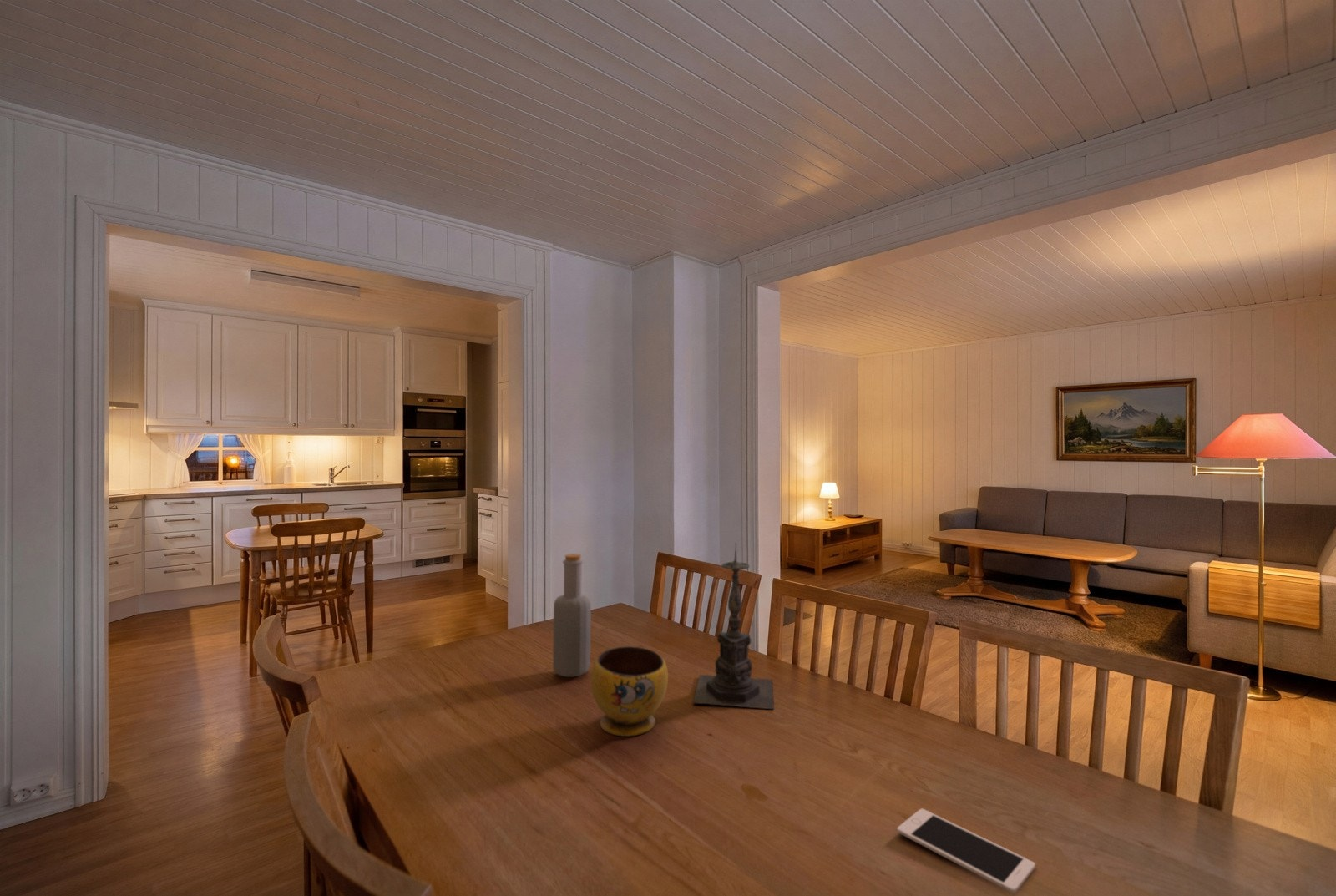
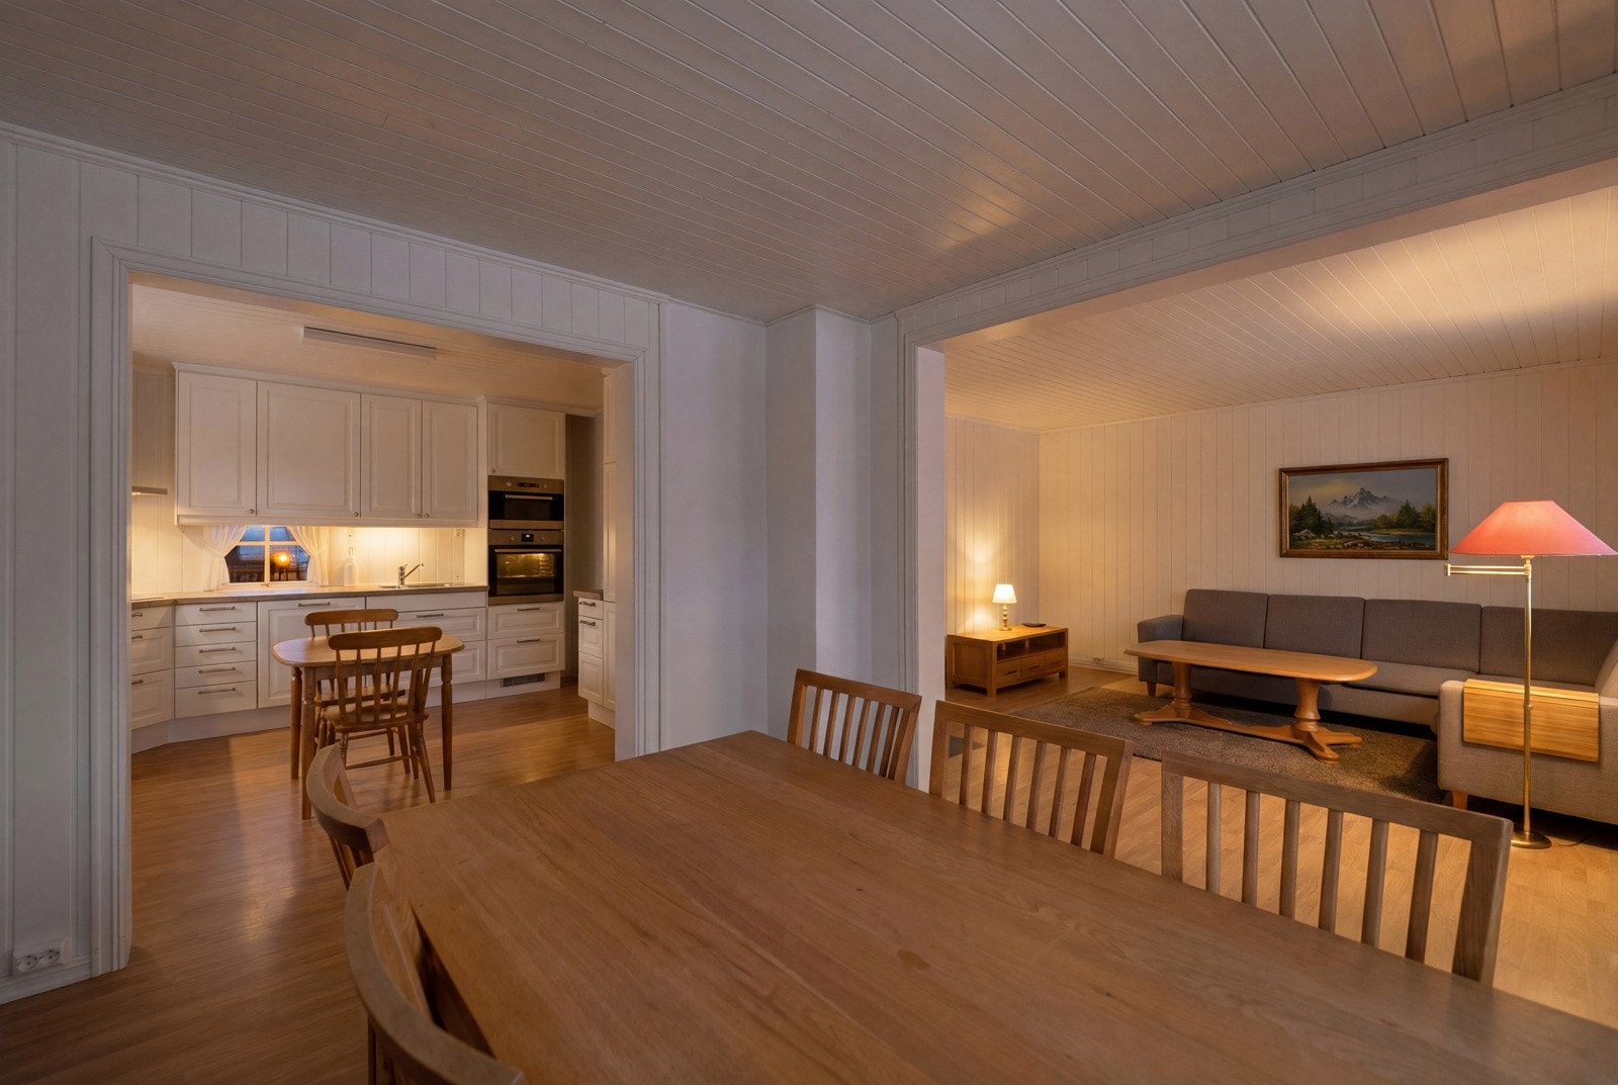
- candle holder [692,542,775,710]
- bottle [552,553,592,678]
- cell phone [896,808,1036,894]
- bowl [590,645,669,737]
